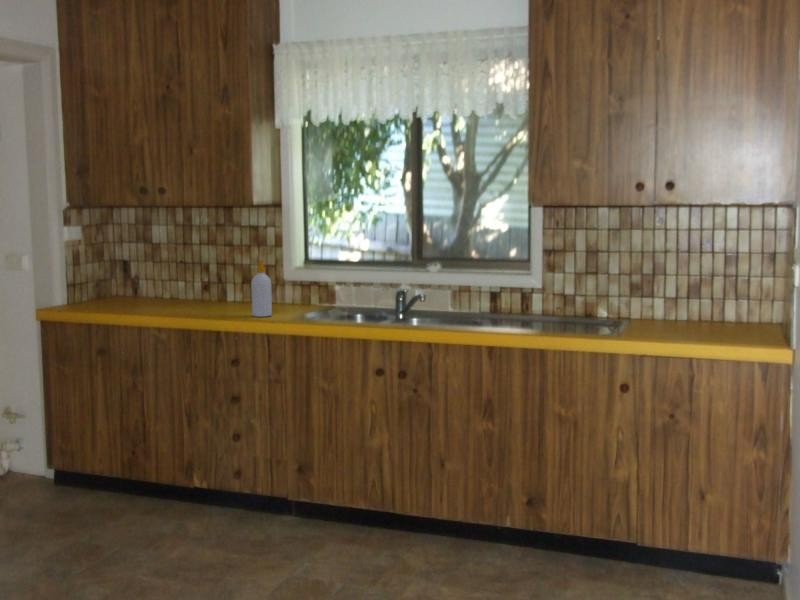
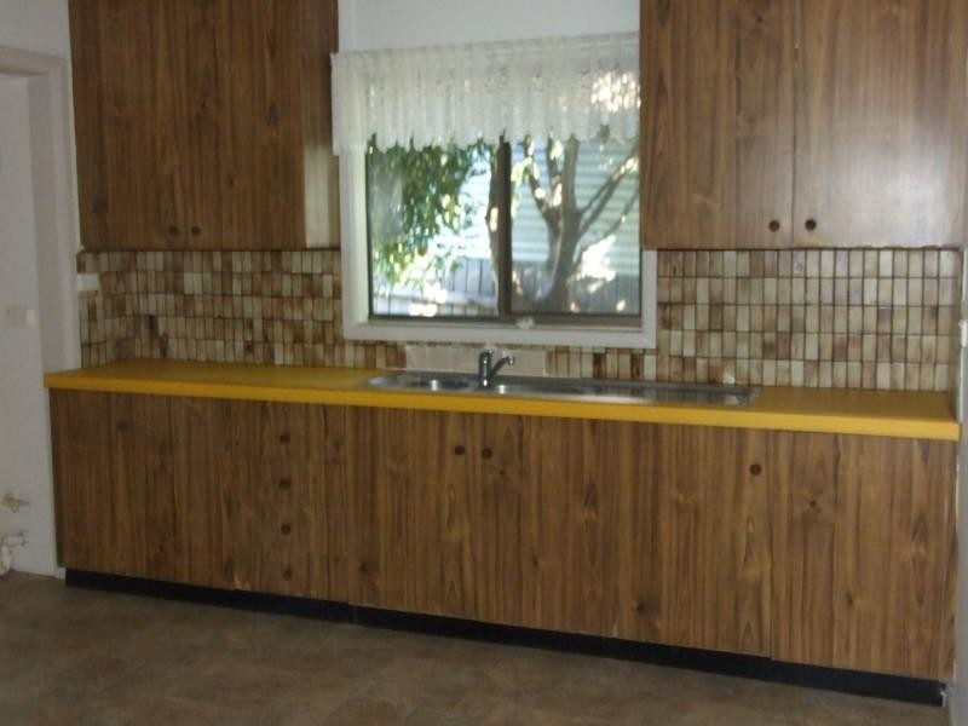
- soap bottle [250,259,273,318]
